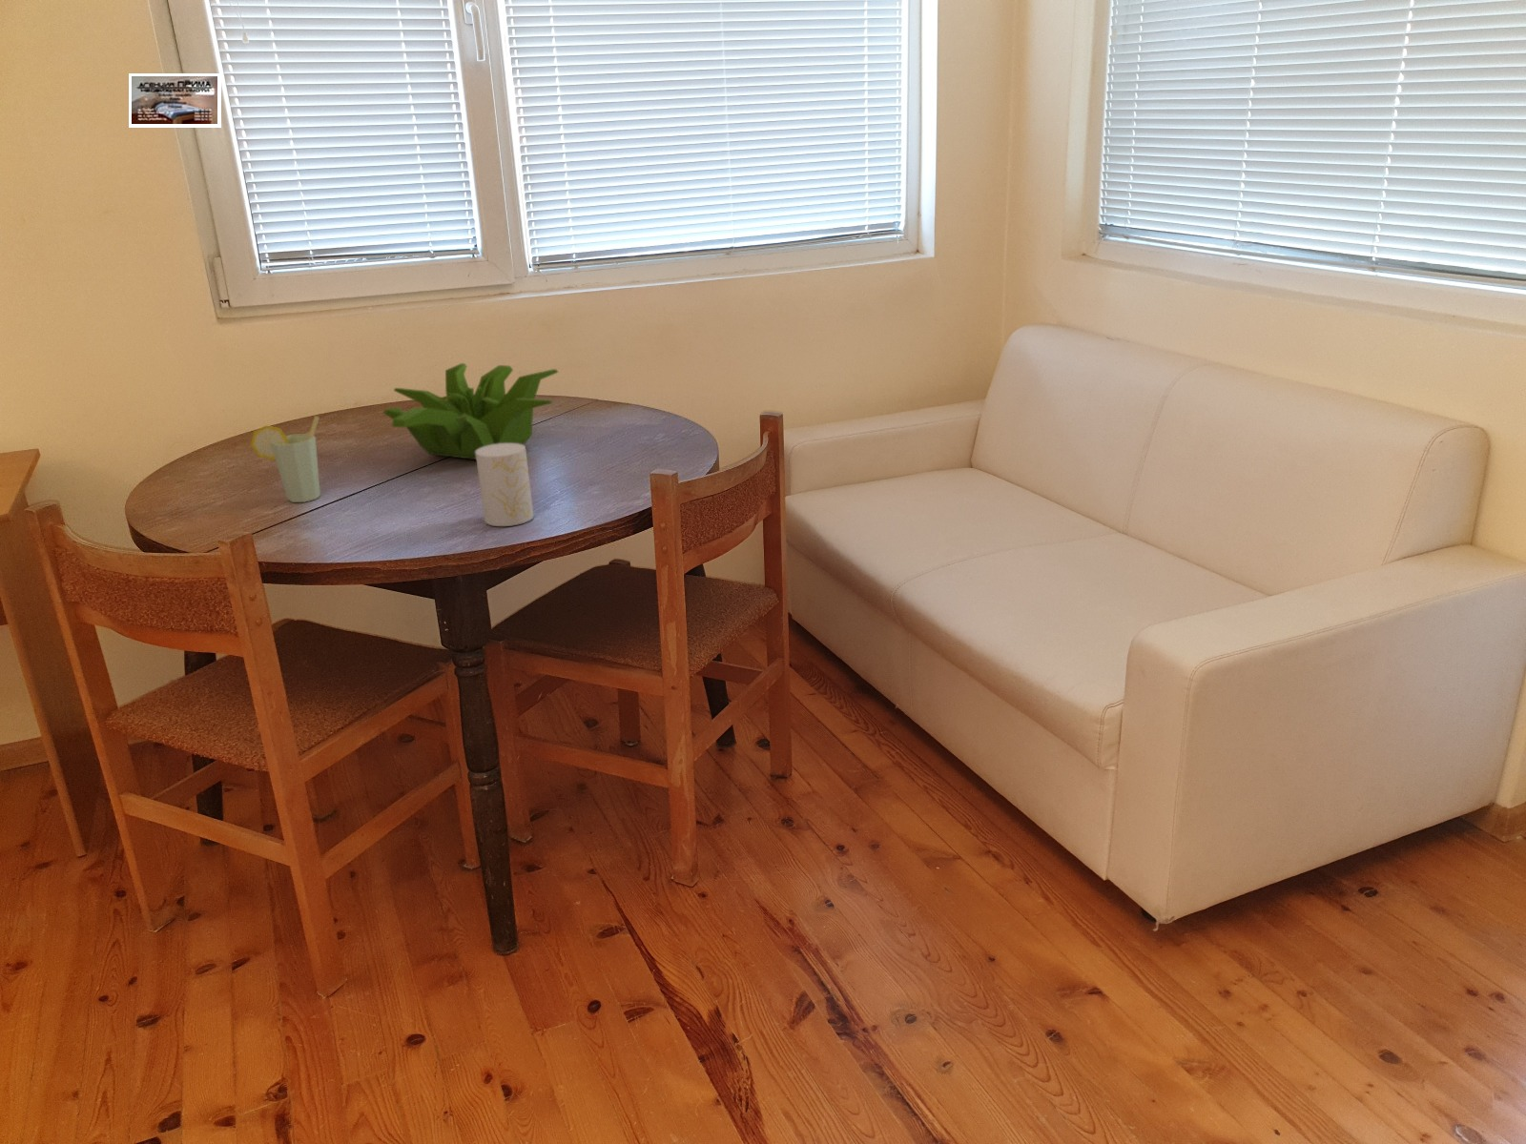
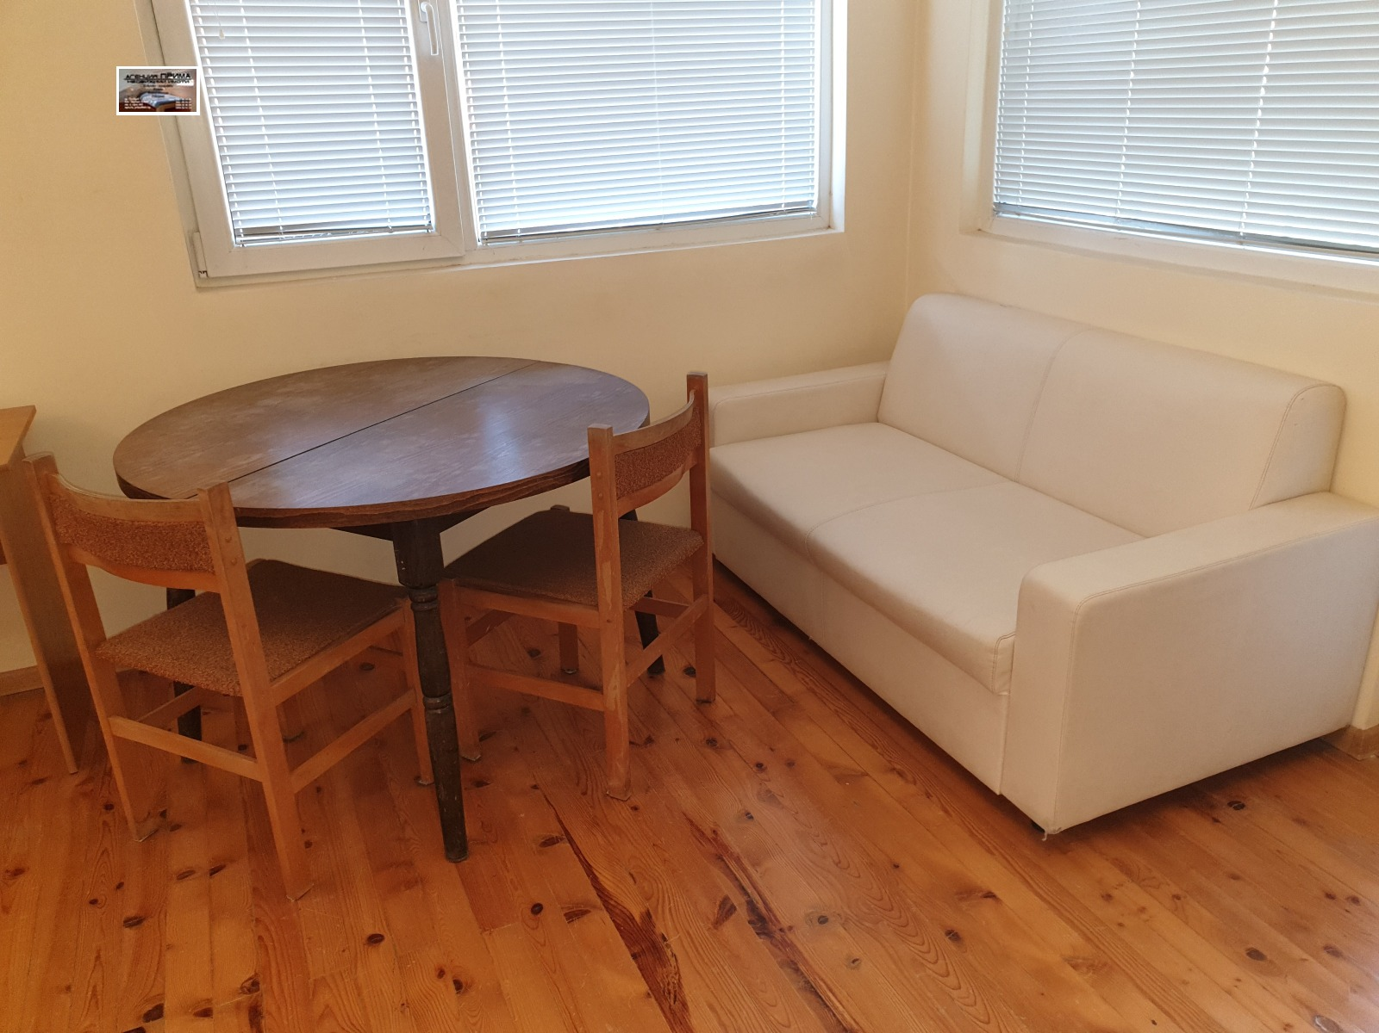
- cup [475,443,535,528]
- plant [382,362,560,460]
- cup [250,415,321,504]
